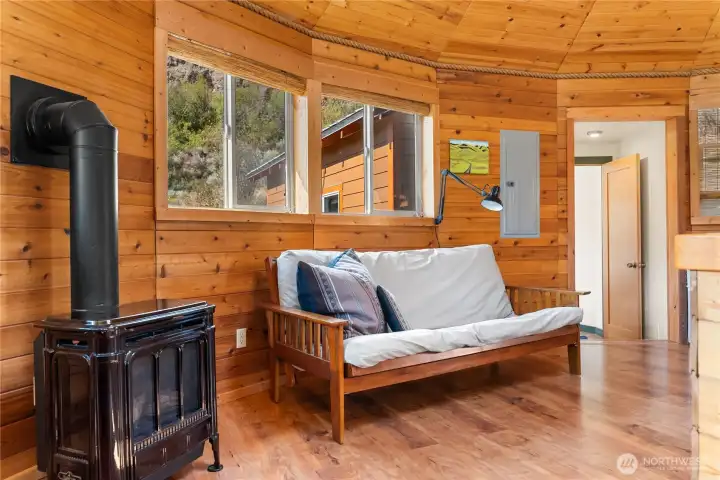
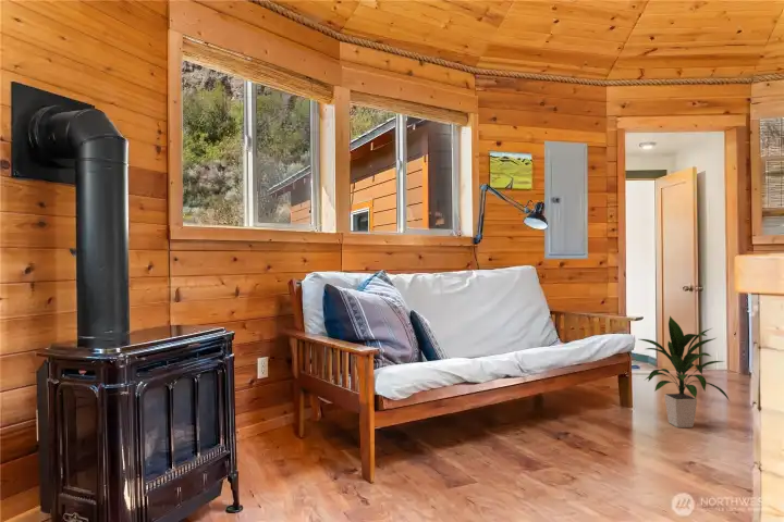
+ indoor plant [639,314,732,428]
